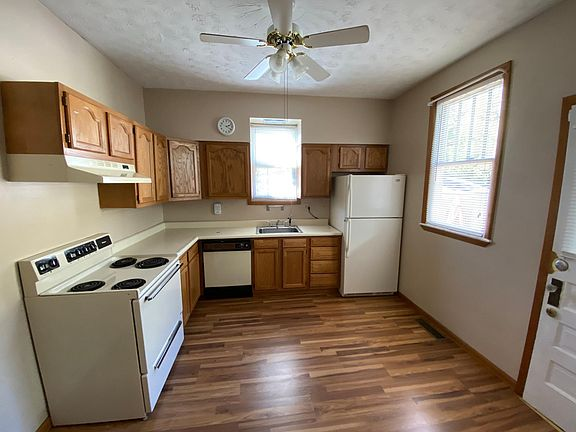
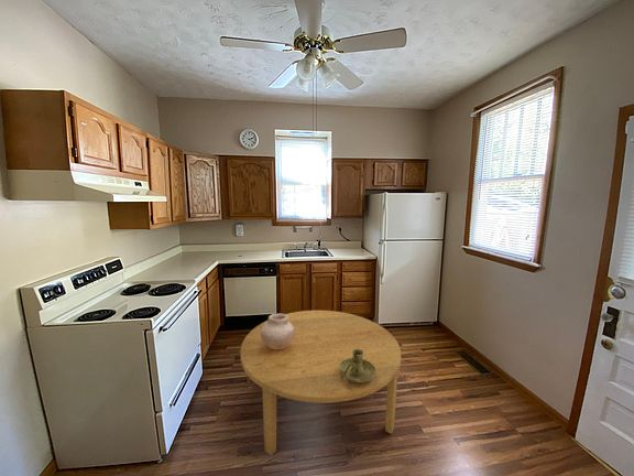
+ vase [261,313,295,349]
+ candle holder [339,349,376,383]
+ dining table [239,310,402,457]
